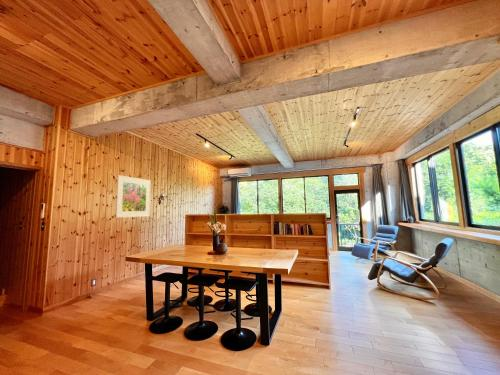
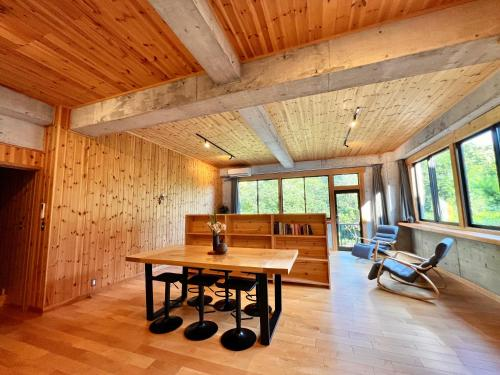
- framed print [115,174,152,219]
